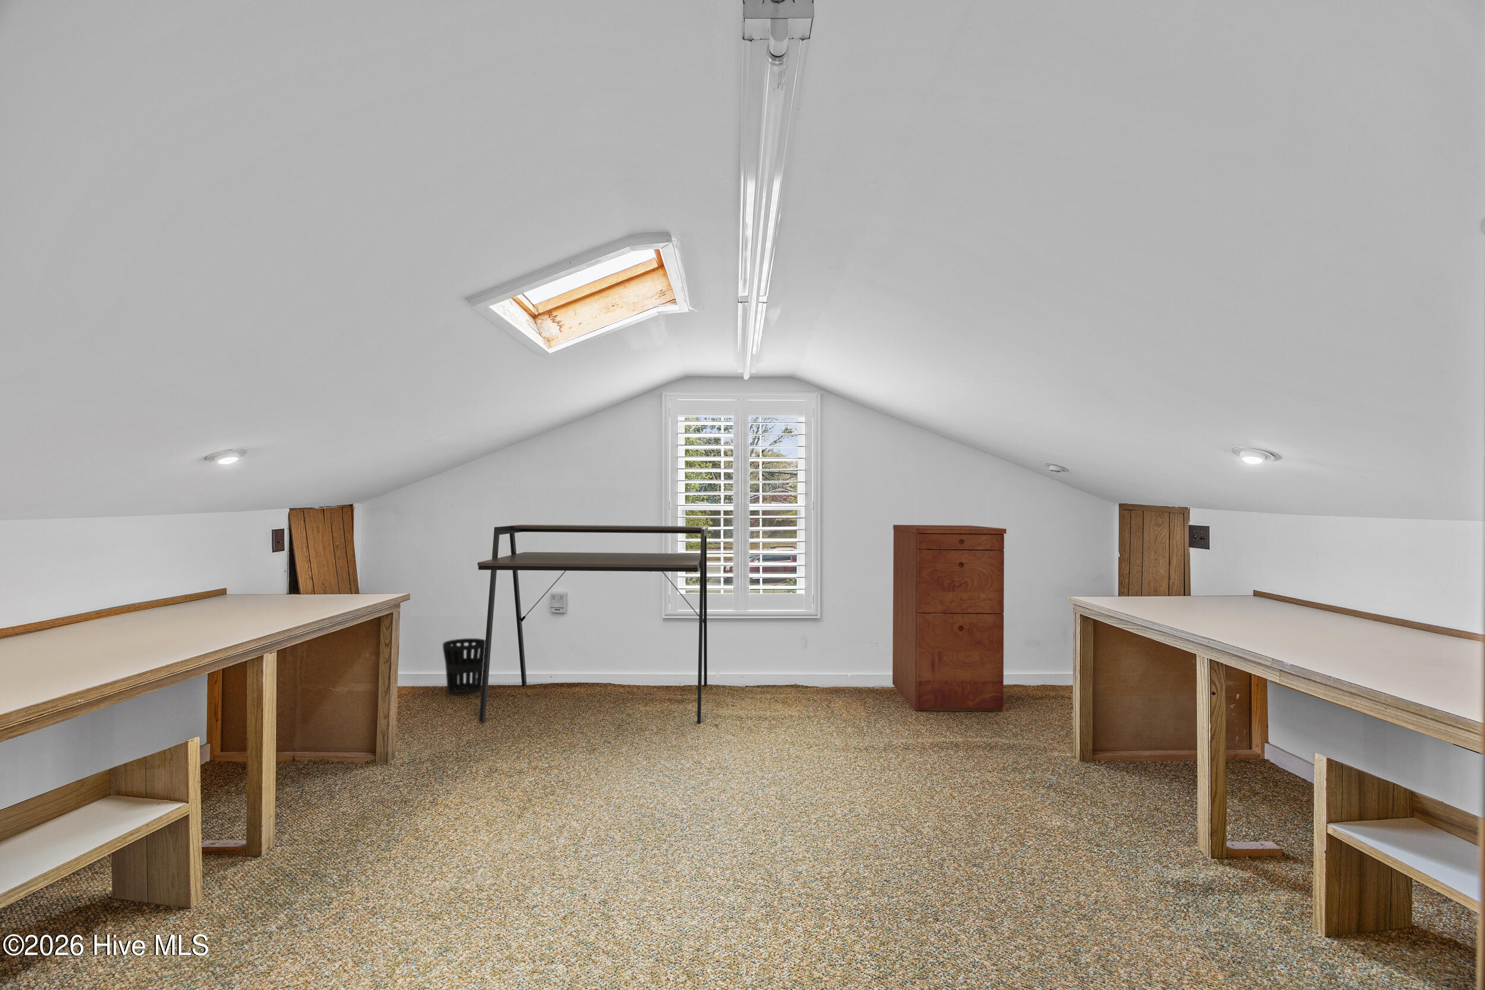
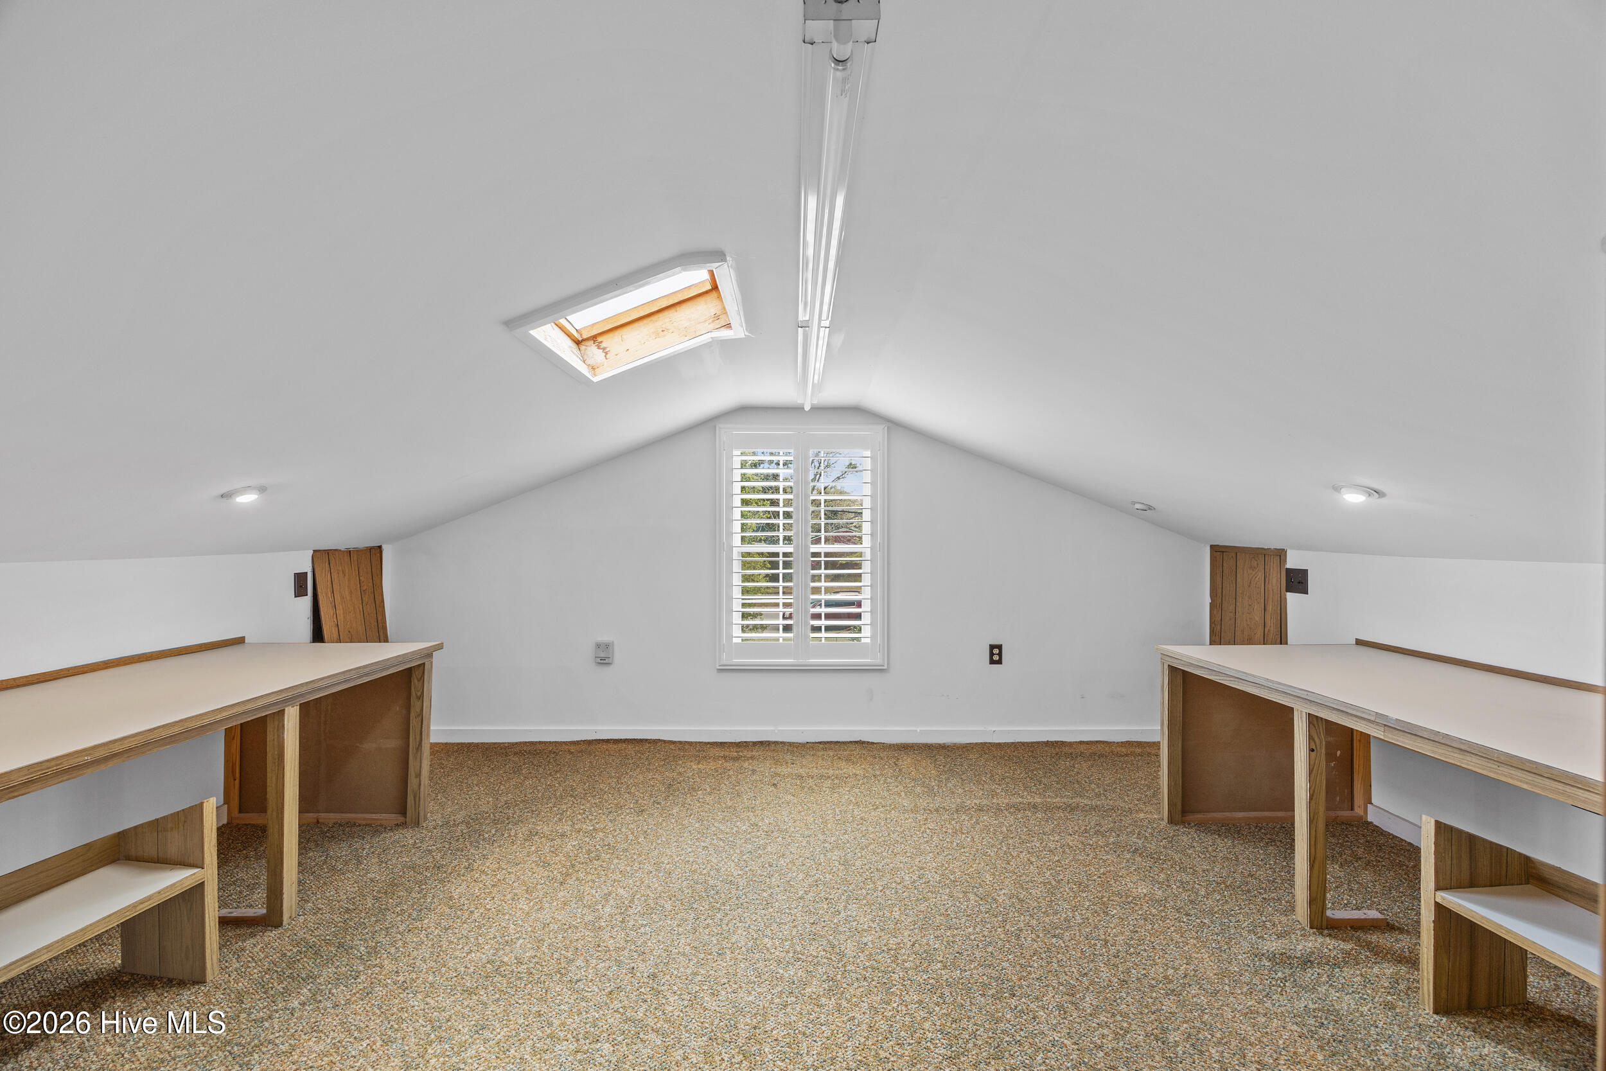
- desk [477,524,708,724]
- wastebasket [442,638,485,696]
- filing cabinet [892,525,1007,712]
